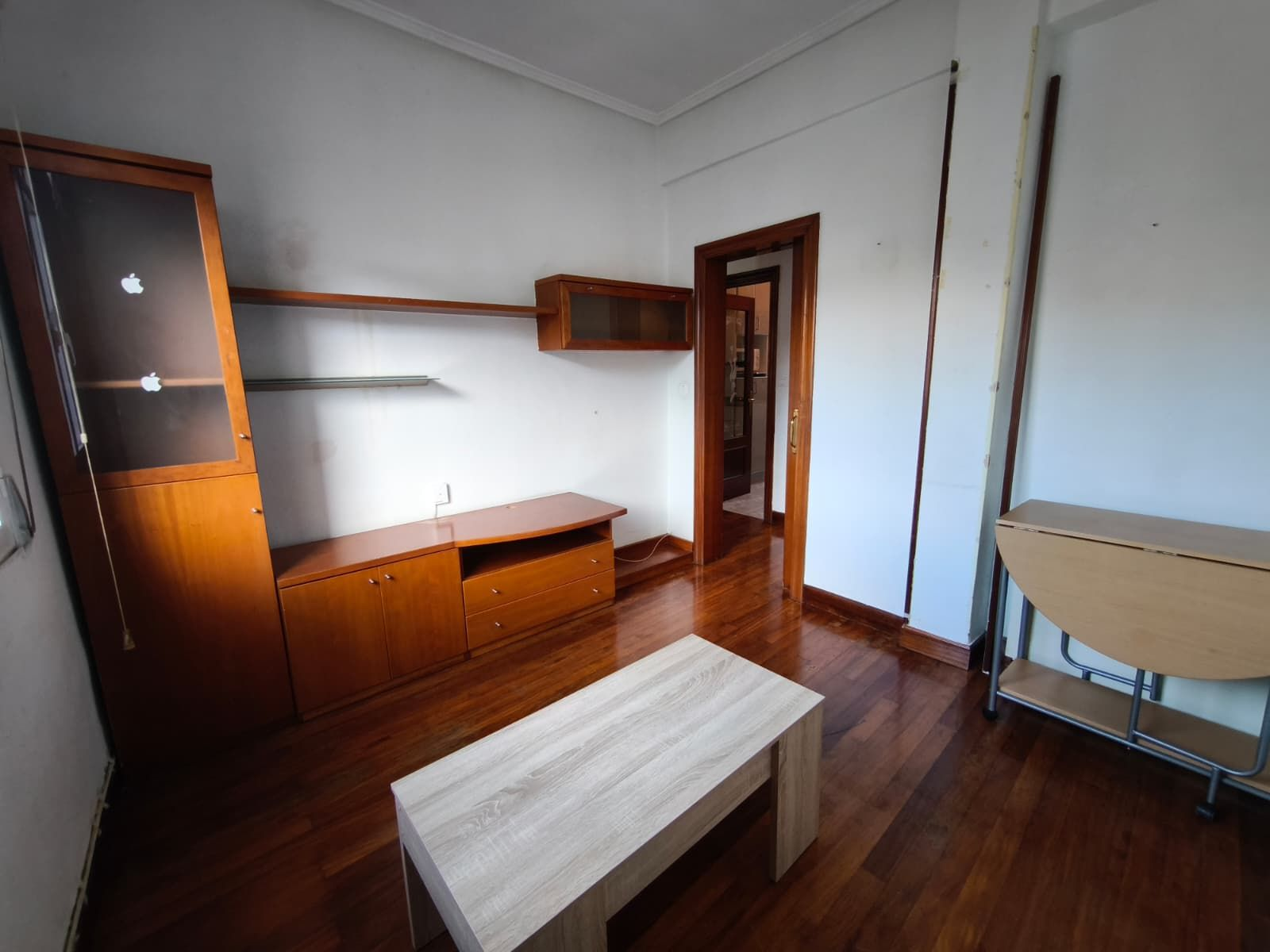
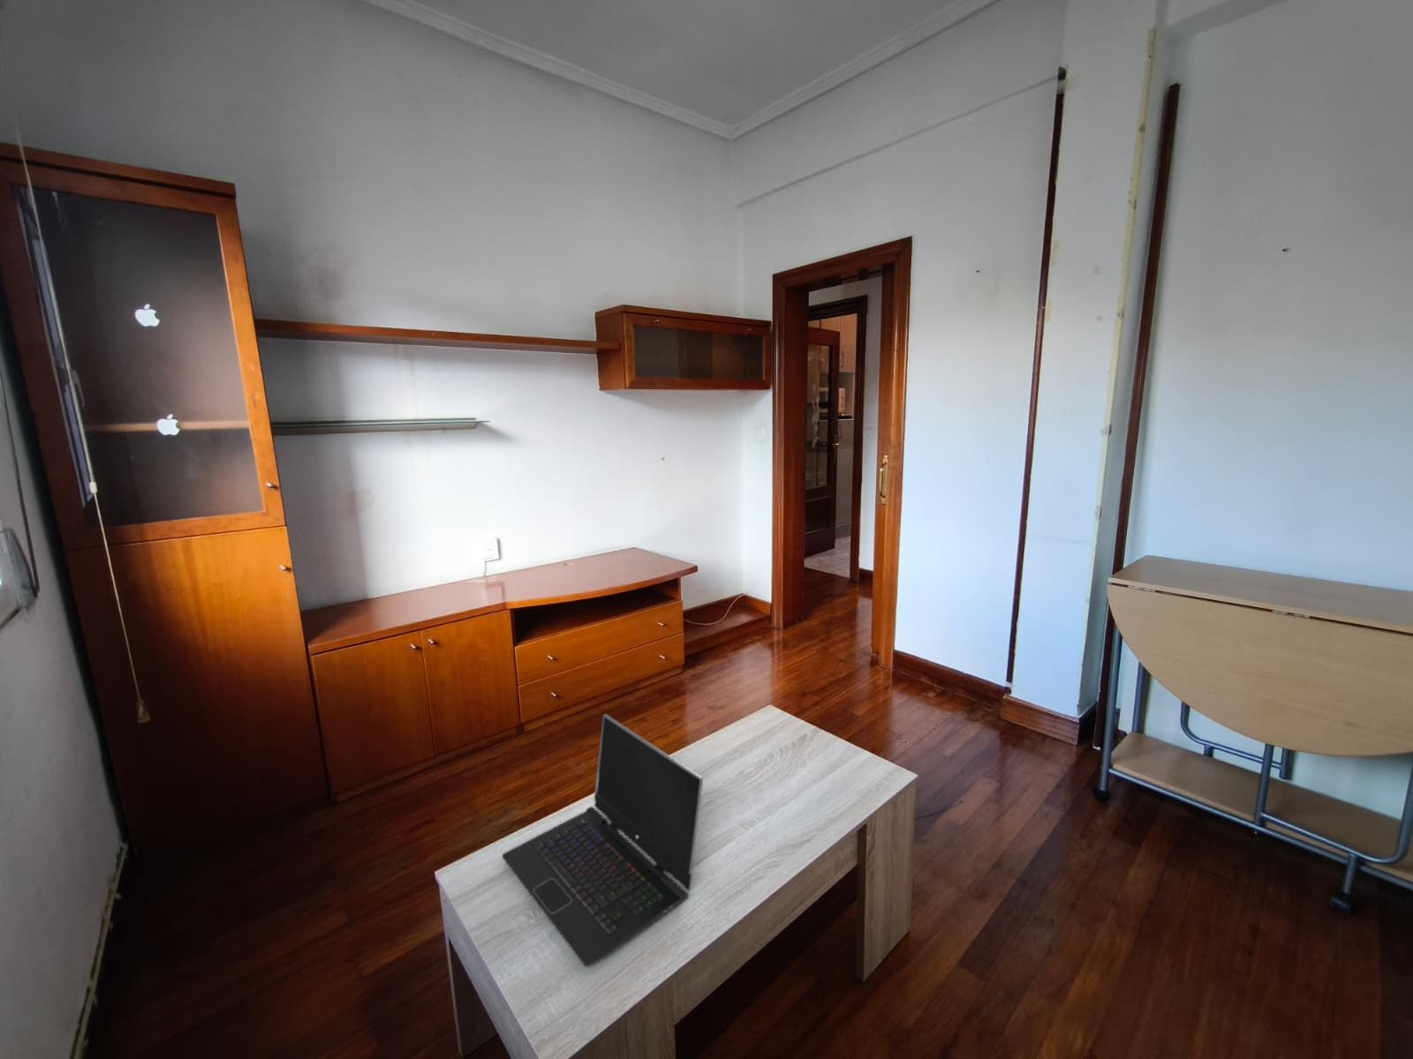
+ laptop computer [502,713,704,968]
